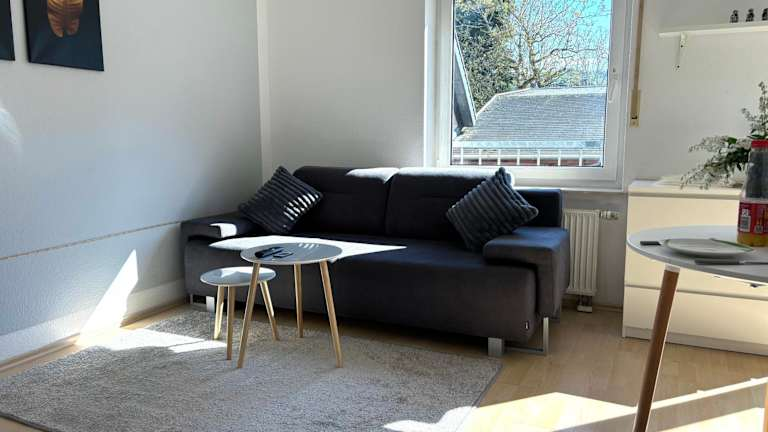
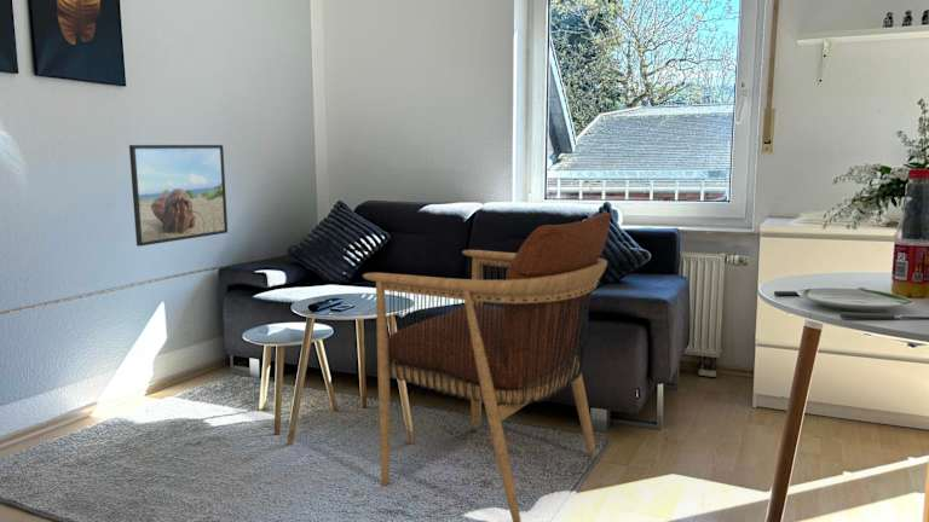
+ armchair [362,211,613,522]
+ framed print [128,144,229,248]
